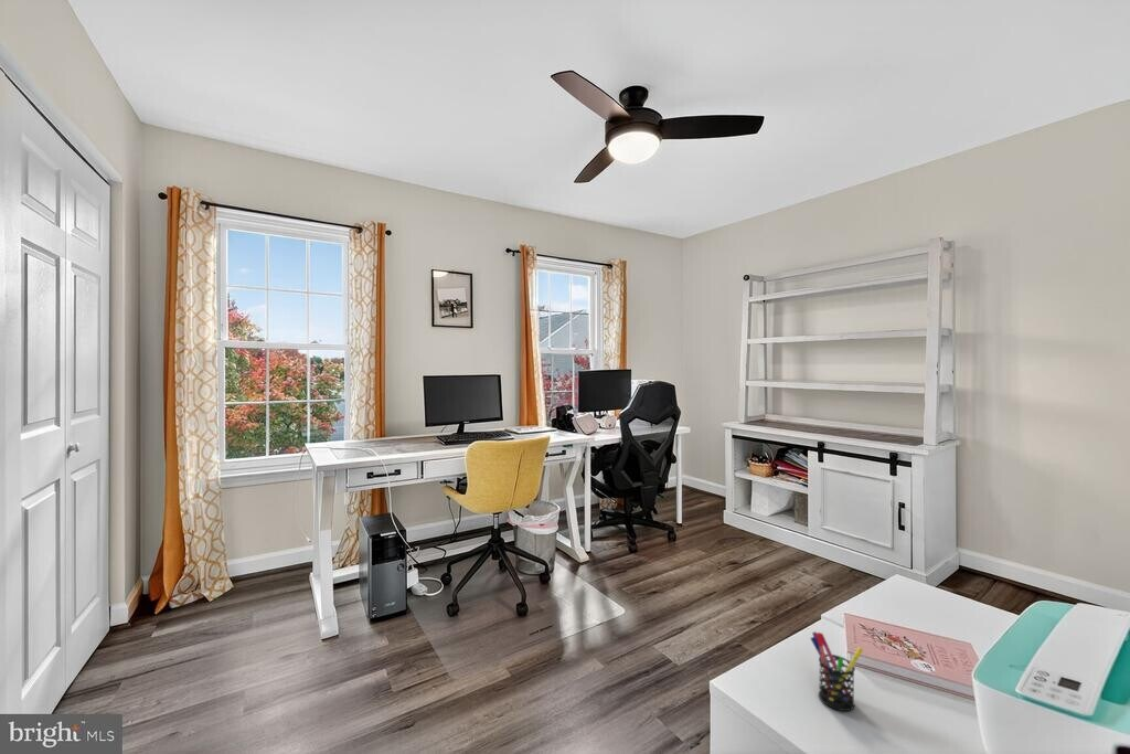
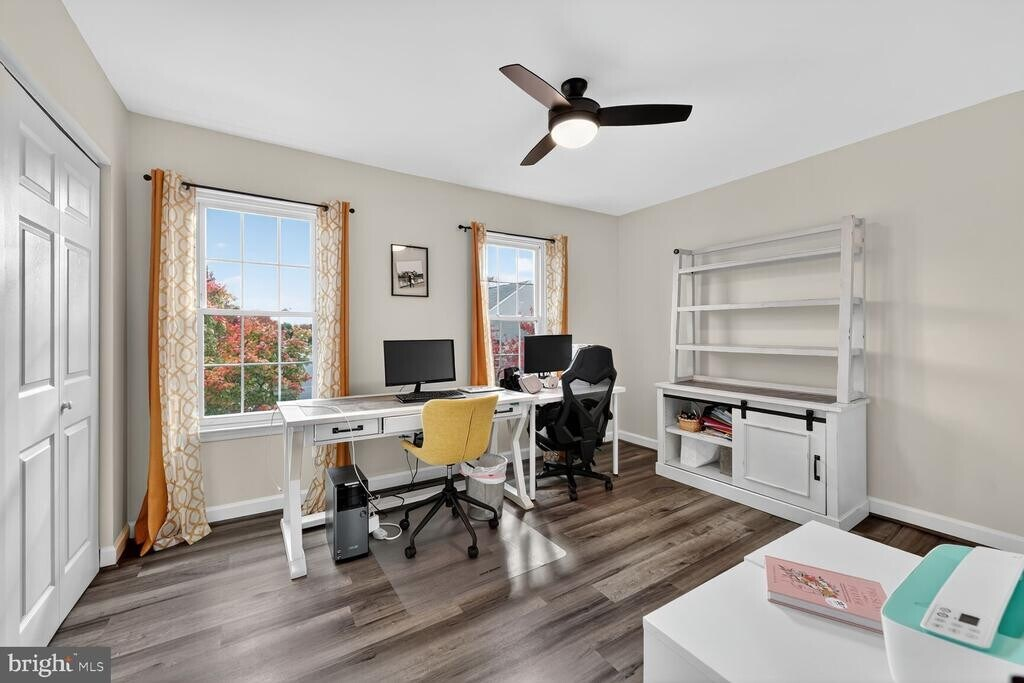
- pen holder [809,630,864,712]
